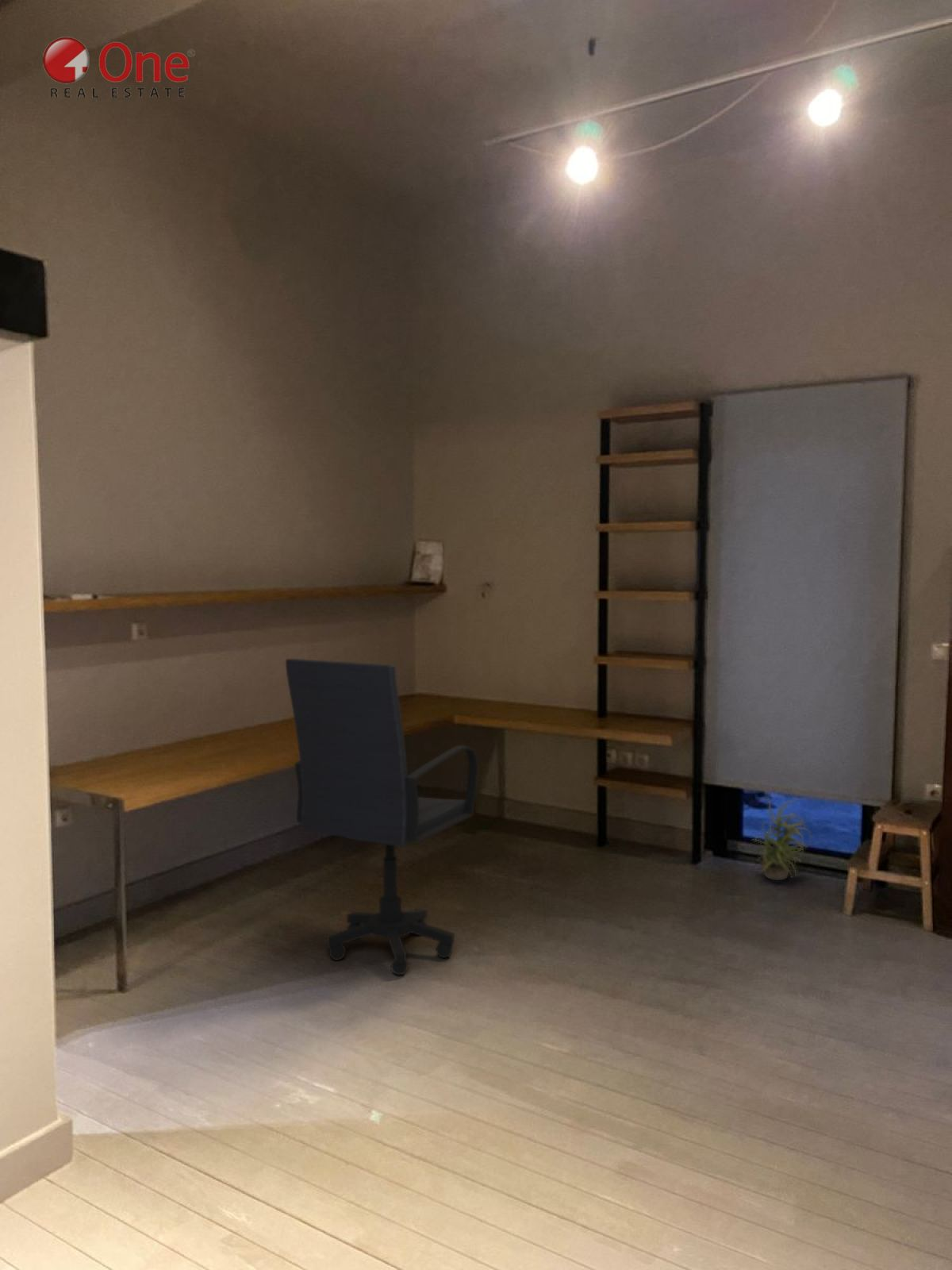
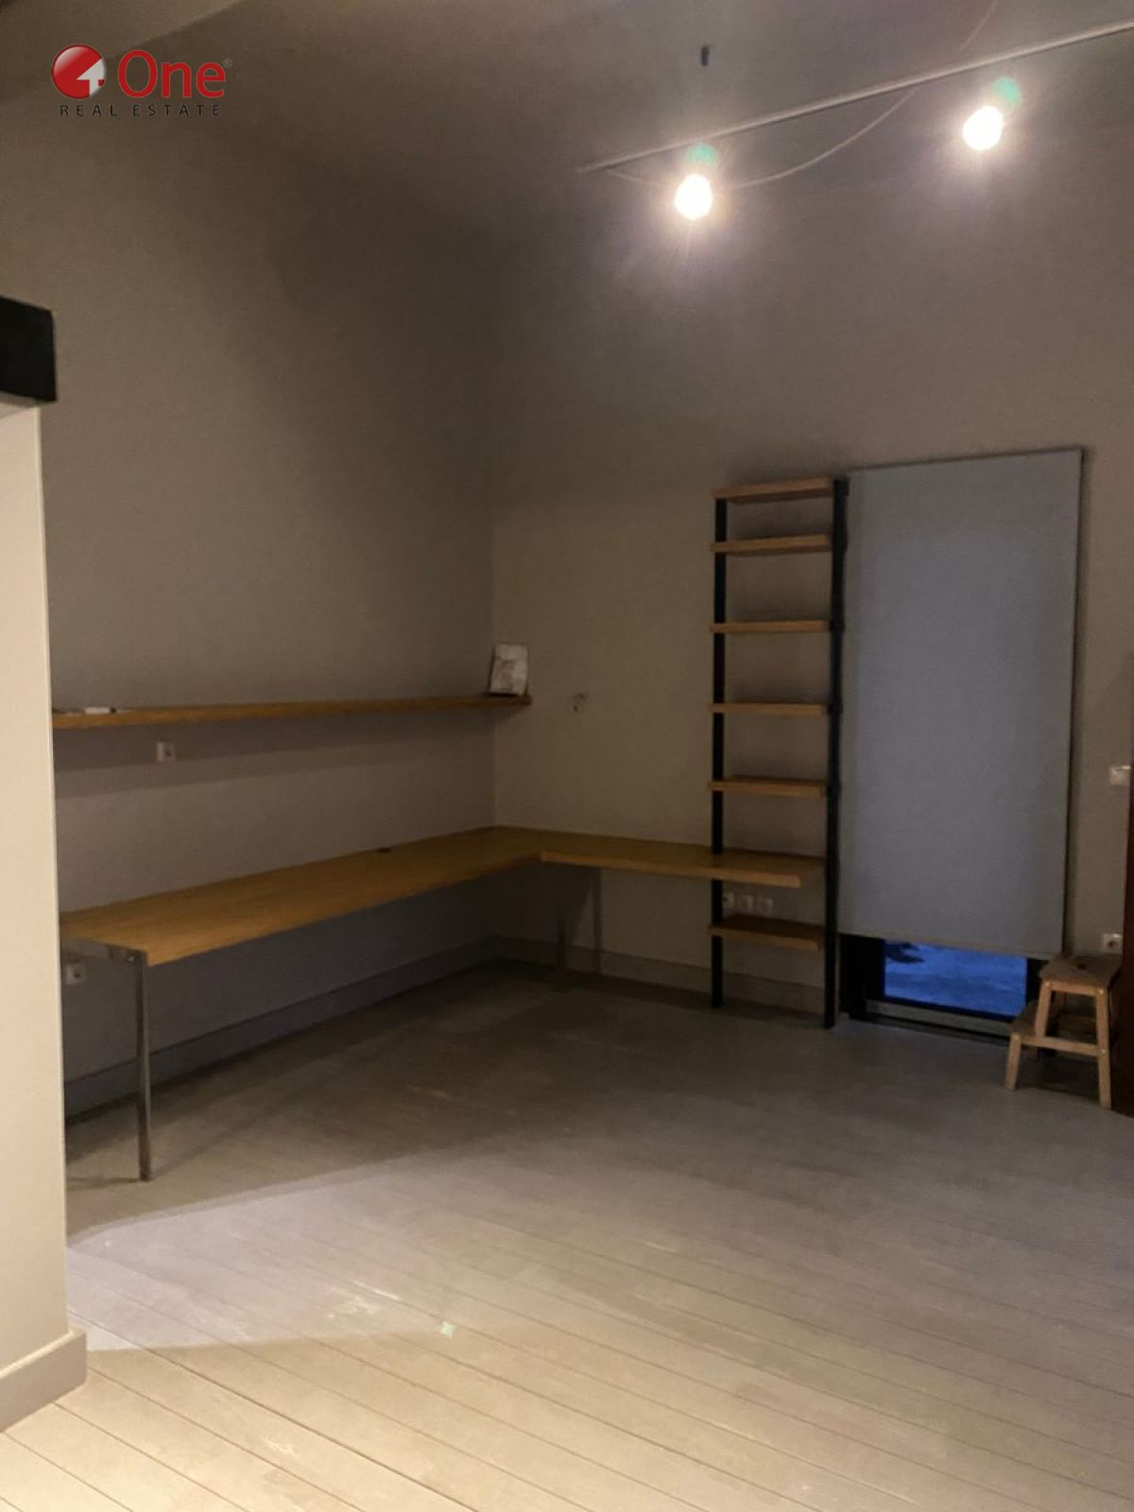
- office chair [285,658,479,976]
- potted plant [751,795,812,881]
